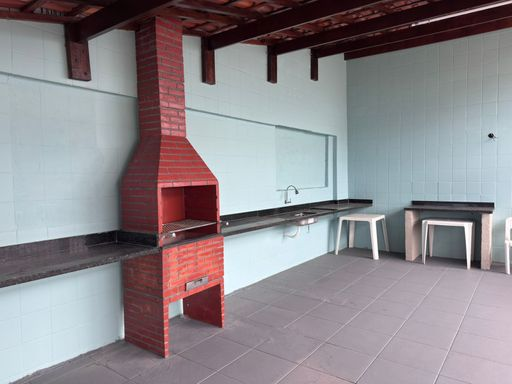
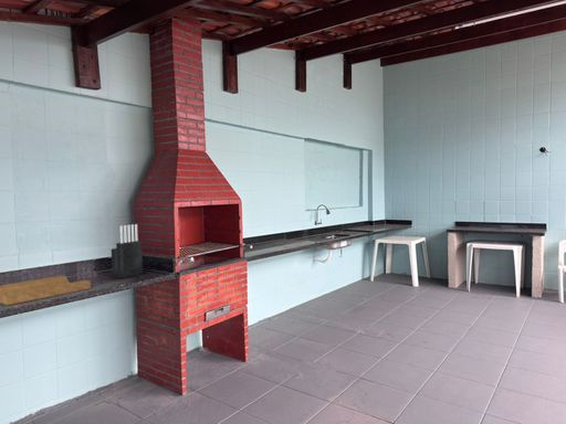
+ cutting board [0,274,92,306]
+ knife block [111,223,144,279]
